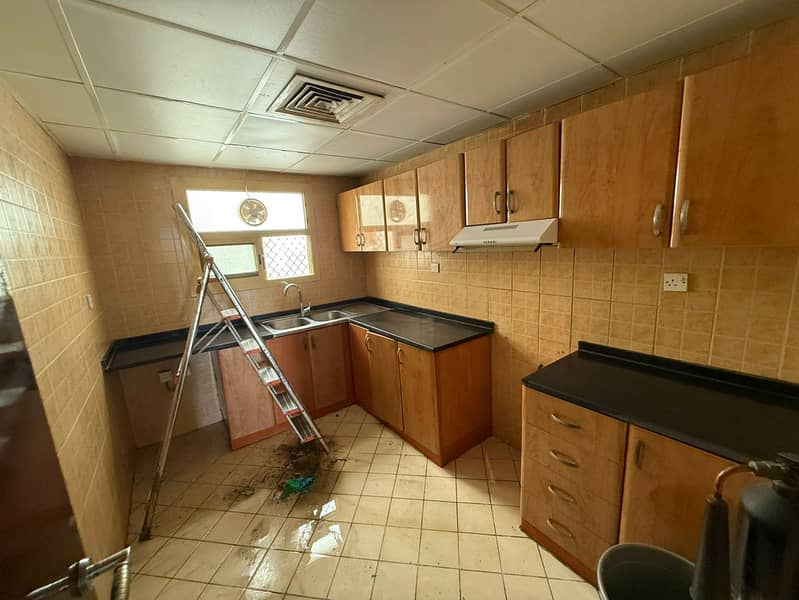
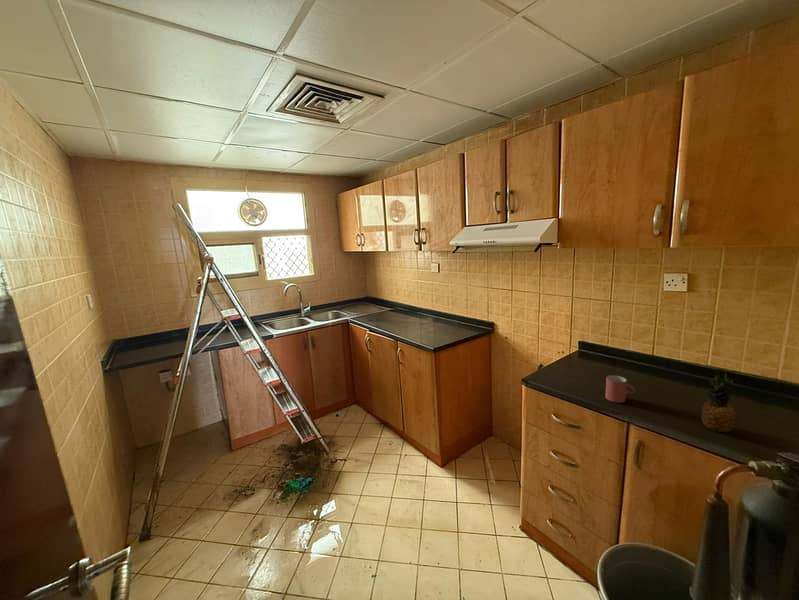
+ fruit [700,373,736,433]
+ cup [604,374,636,404]
